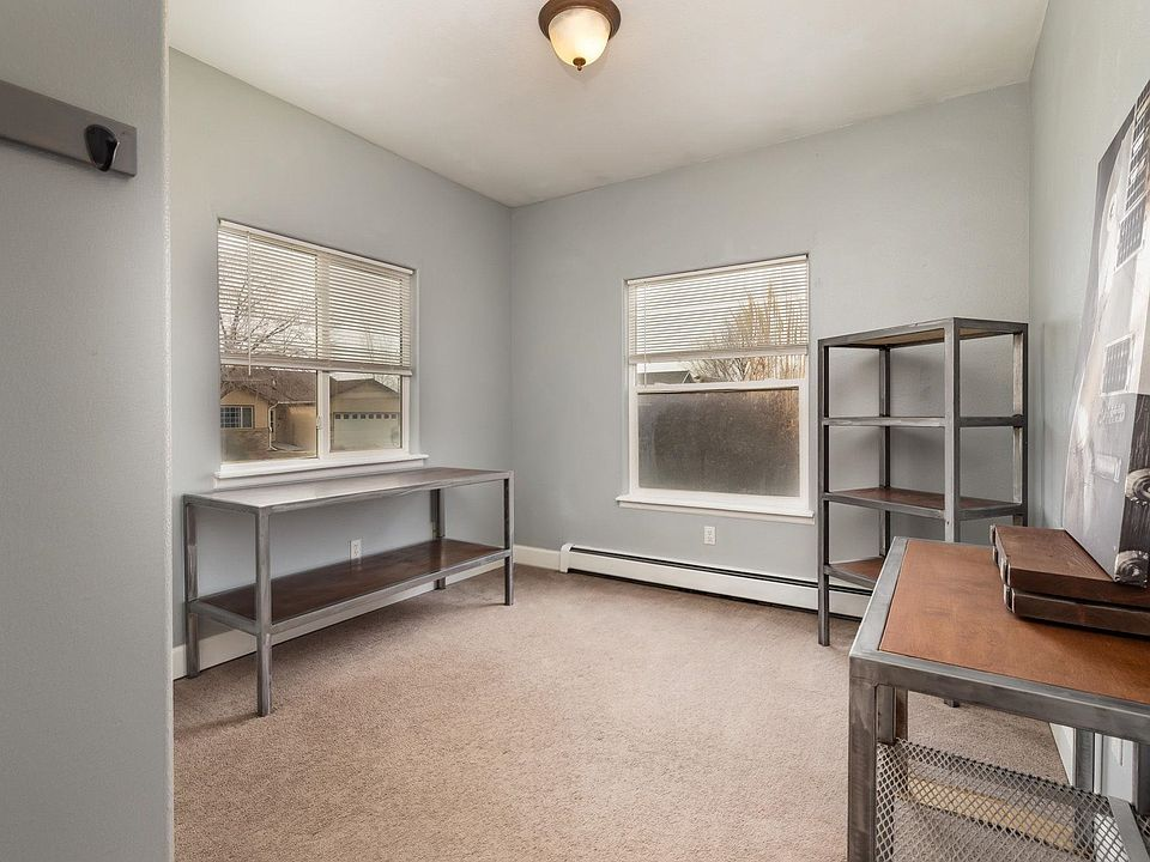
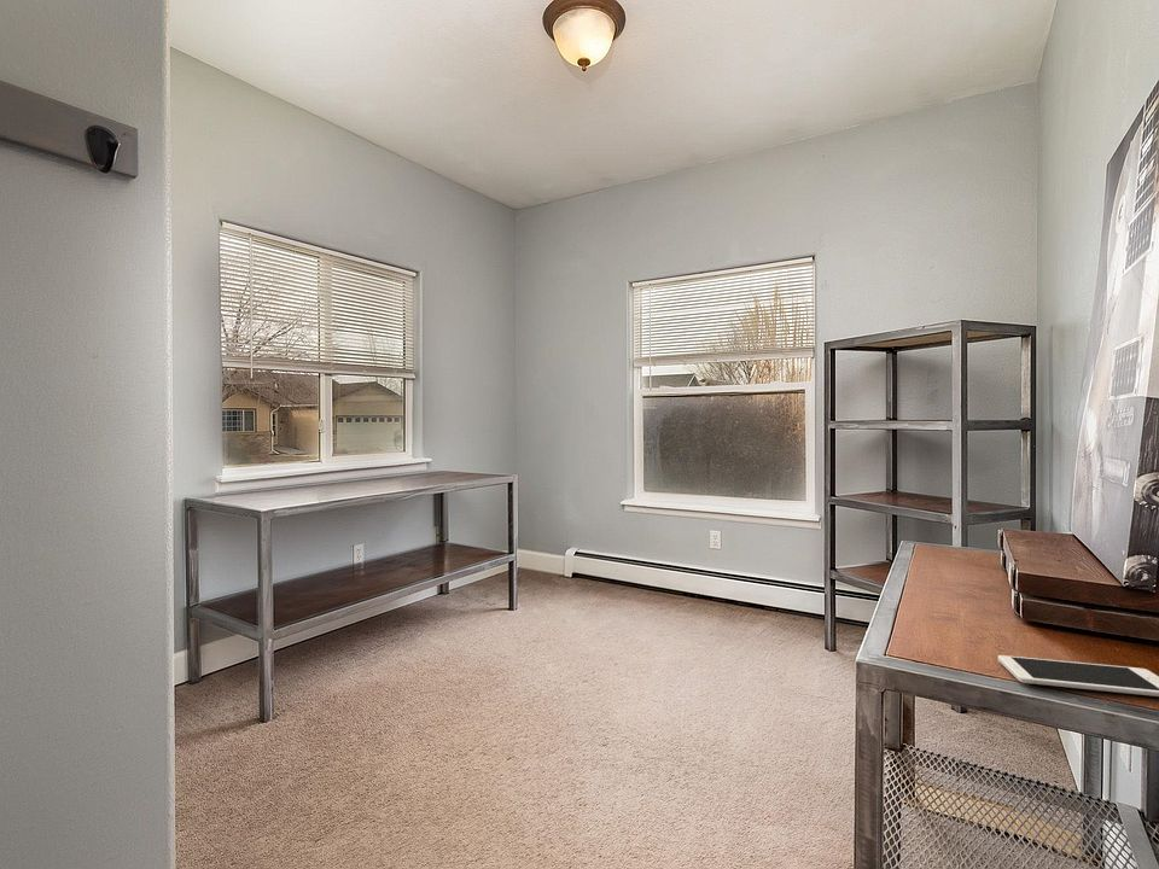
+ cell phone [997,654,1159,698]
